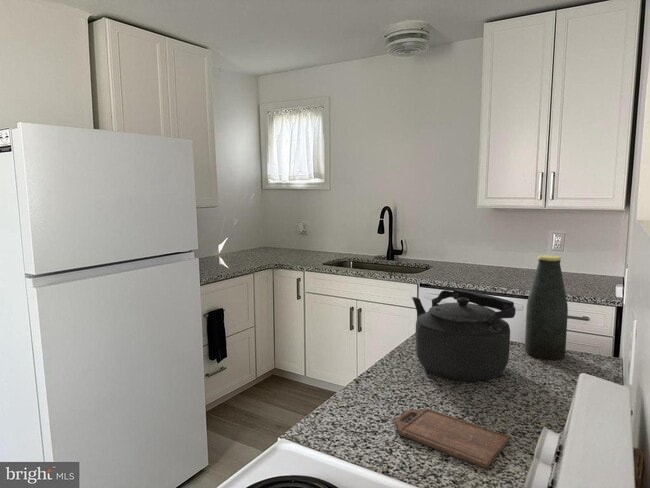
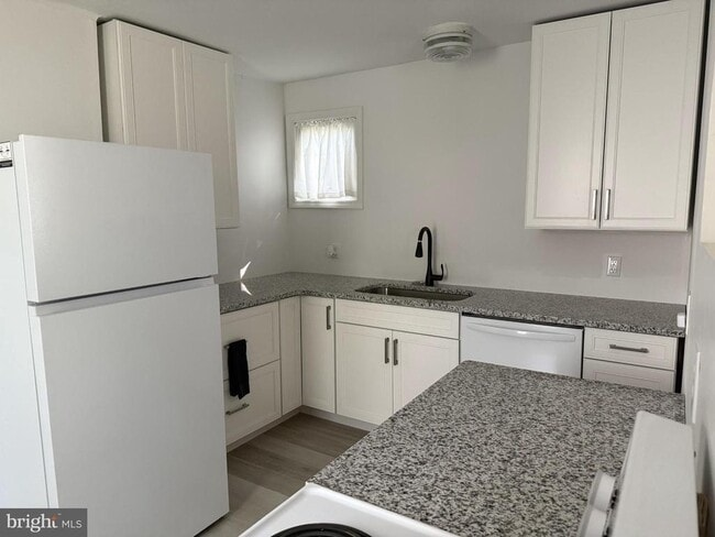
- kettle [411,288,516,382]
- bottle [524,254,569,361]
- cutting board [394,408,511,469]
